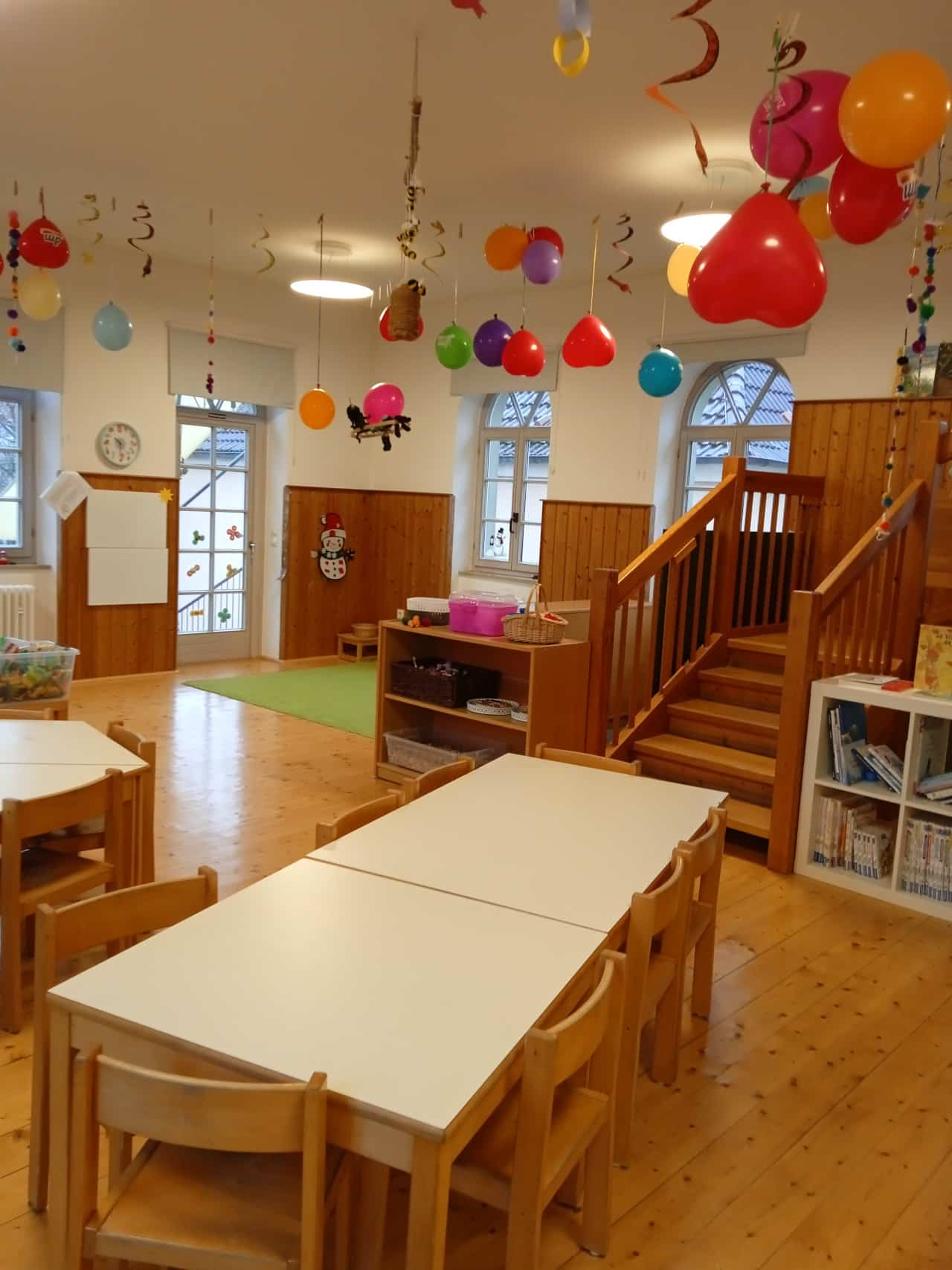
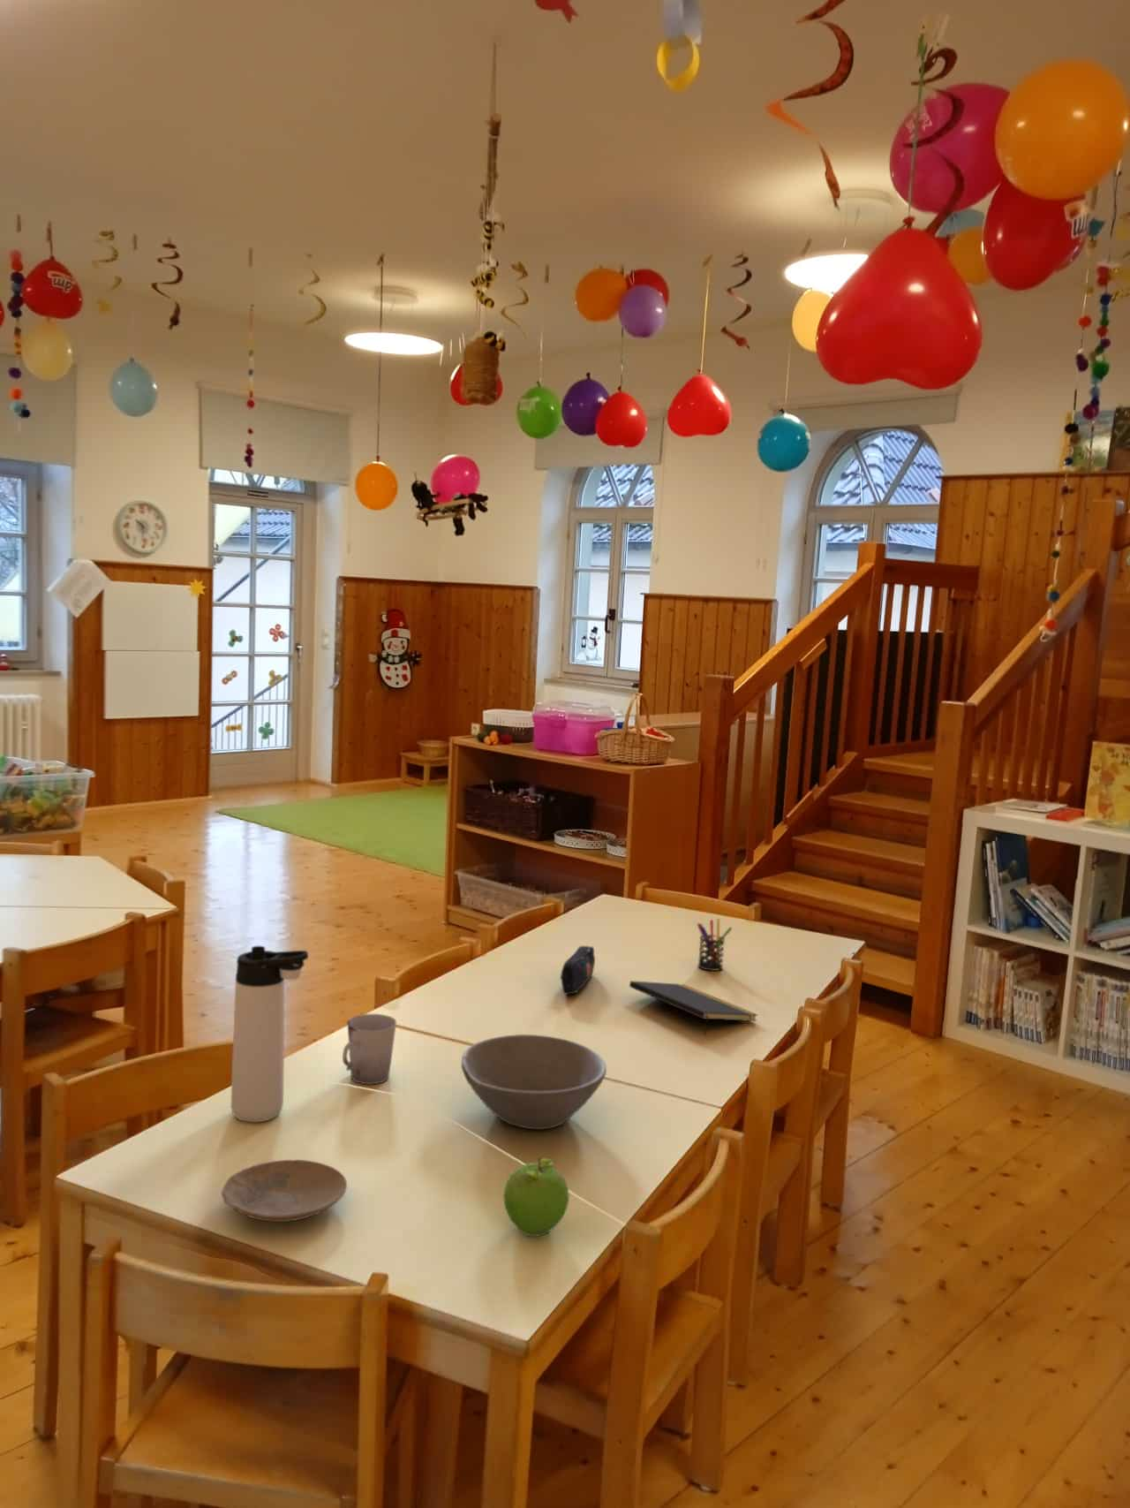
+ pen holder [697,918,732,971]
+ pencil case [560,945,596,995]
+ plate [221,1159,348,1223]
+ notepad [629,980,758,1037]
+ thermos bottle [230,945,309,1123]
+ cup [342,1013,398,1085]
+ fruit [502,1157,570,1237]
+ bowl [461,1033,608,1130]
